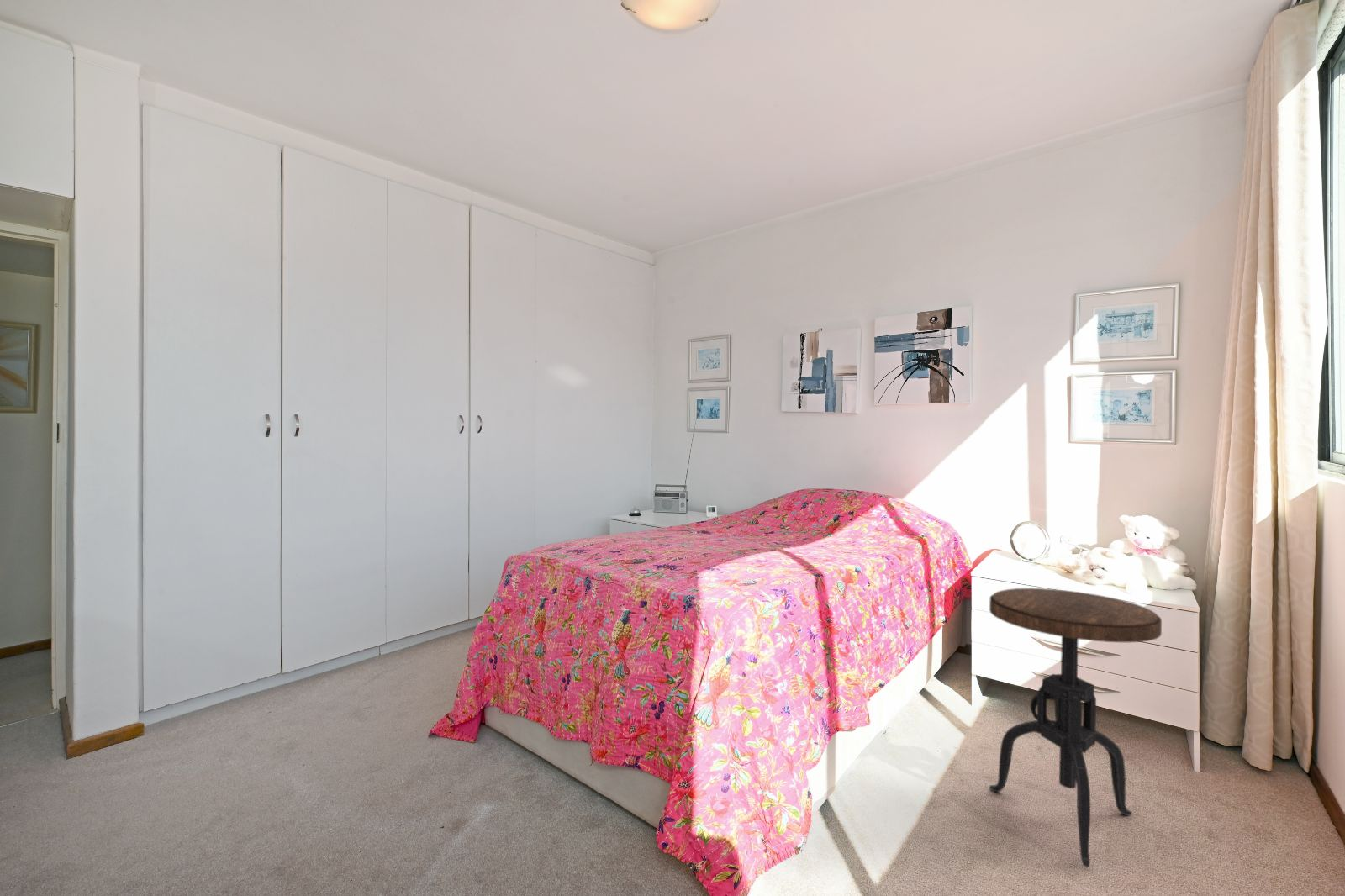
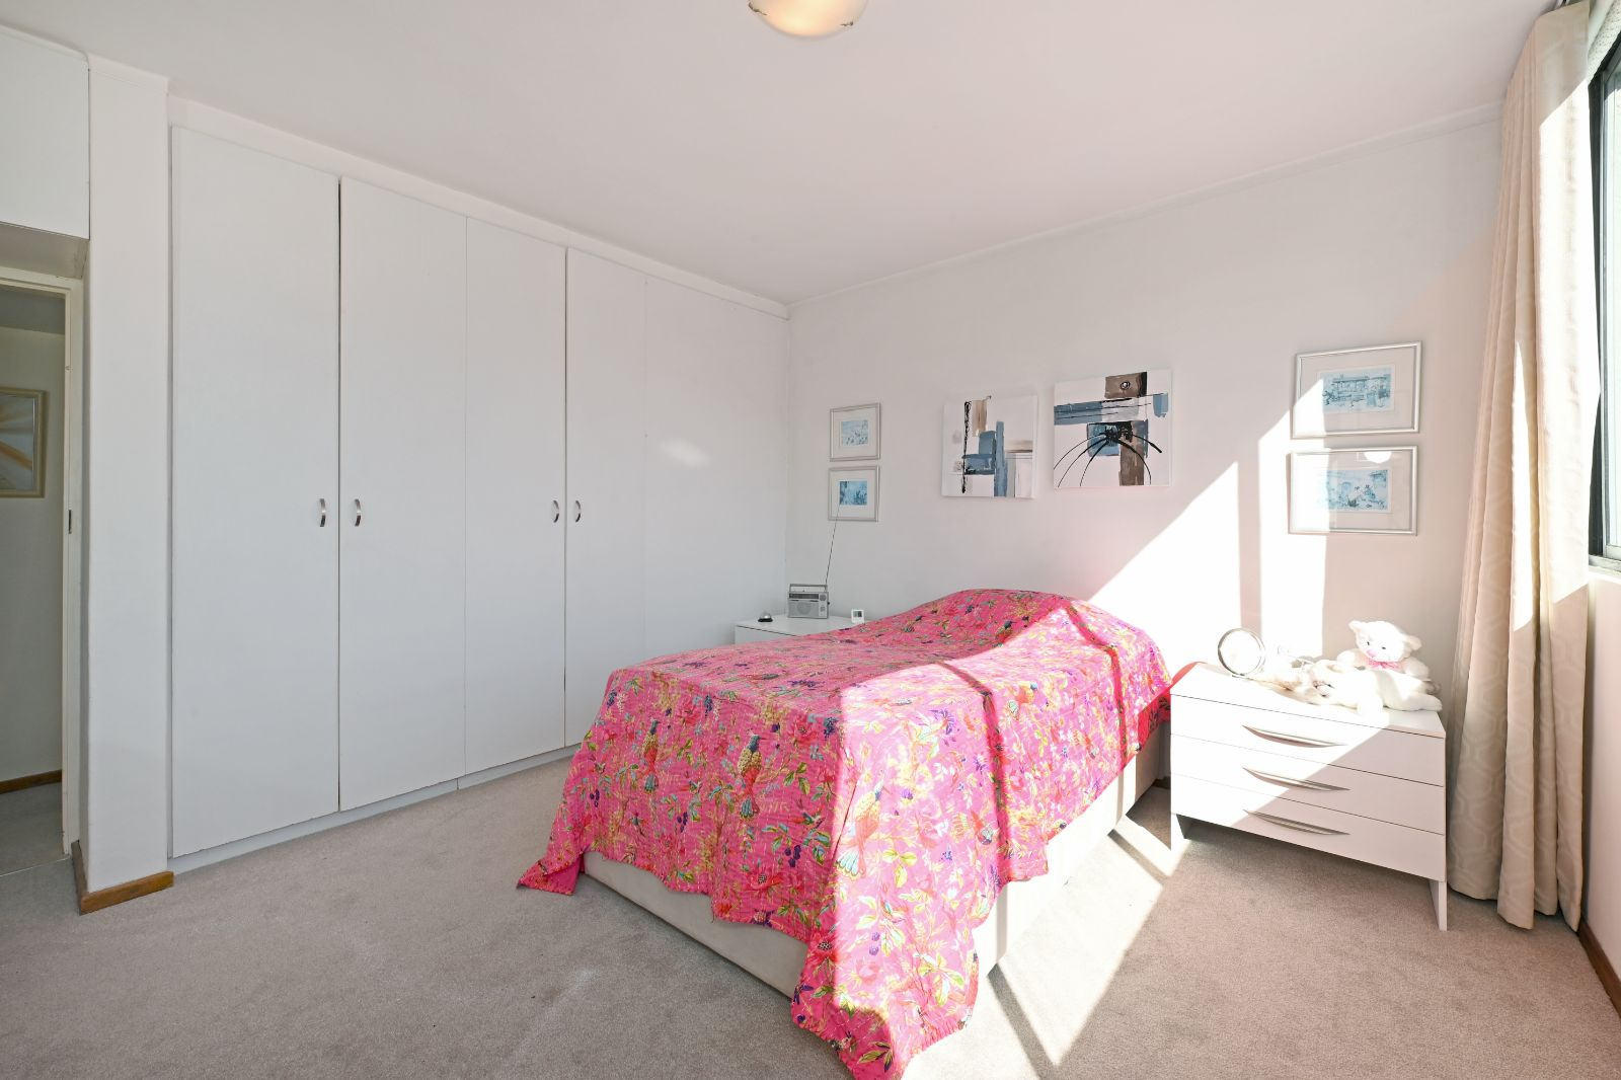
- side table [989,588,1163,868]
